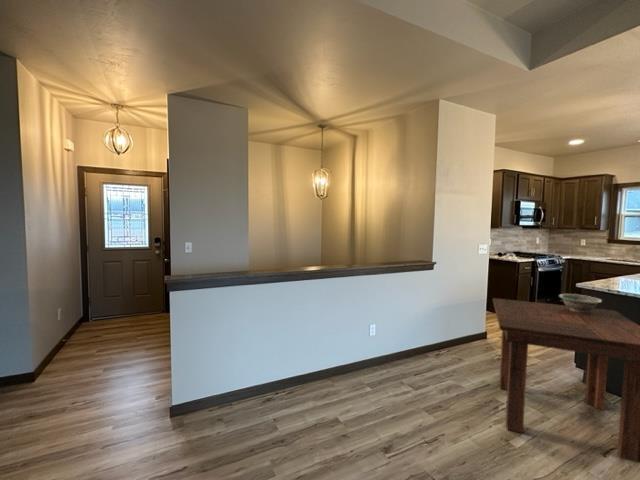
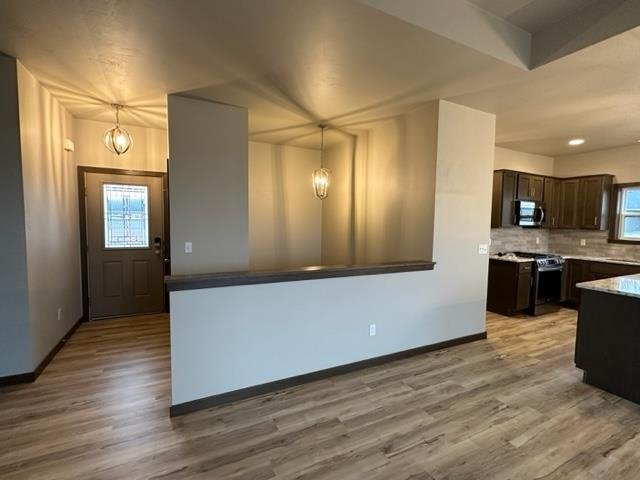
- decorative bowl [558,293,603,313]
- dining table [492,297,640,464]
